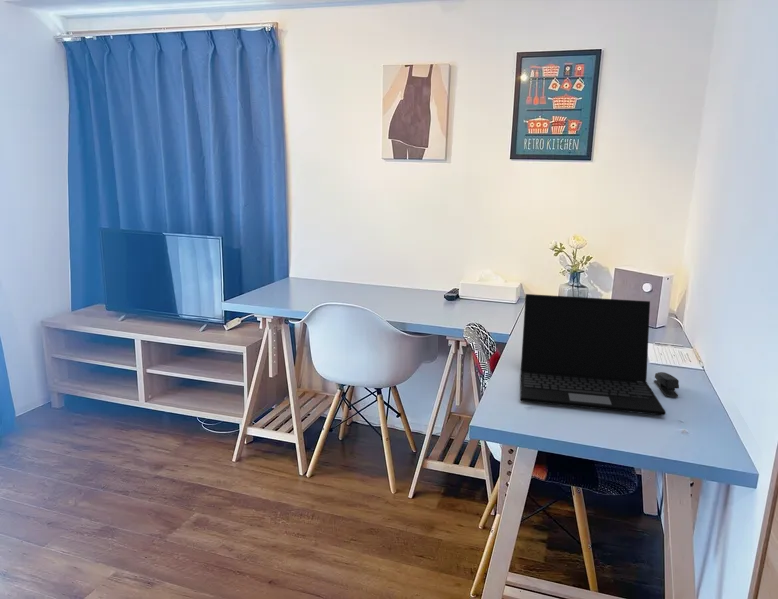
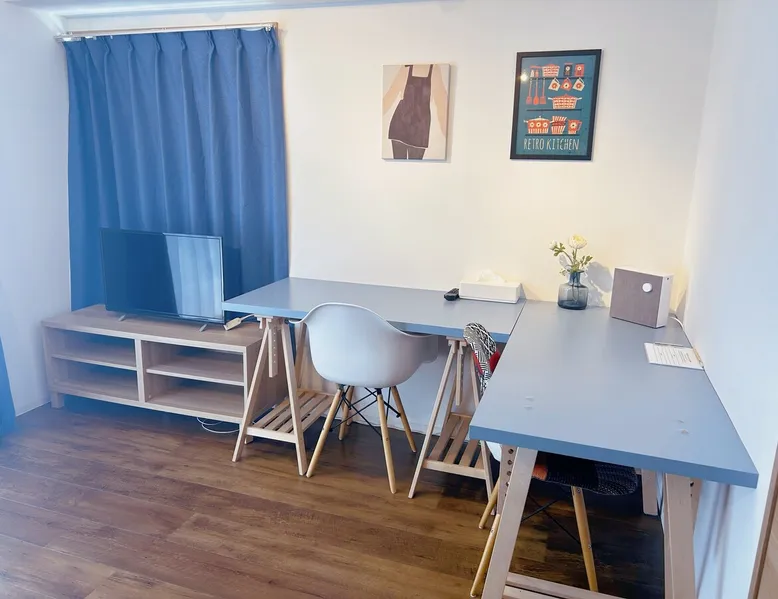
- laptop [519,293,667,416]
- stapler [653,371,680,398]
